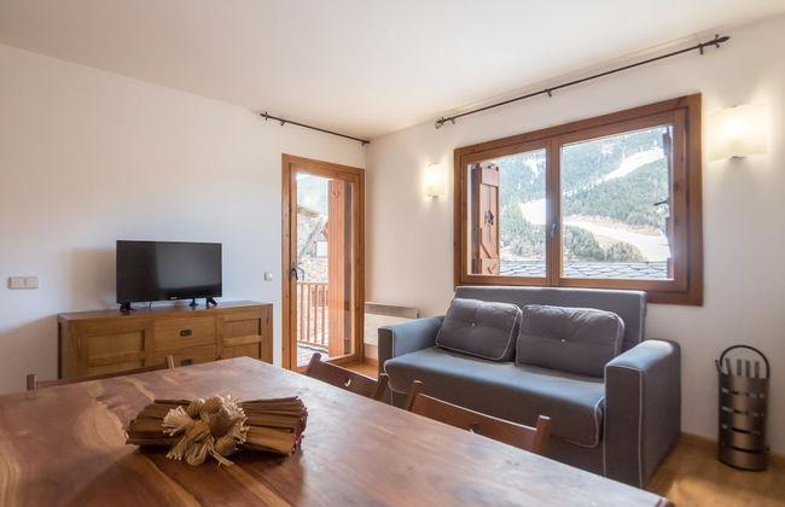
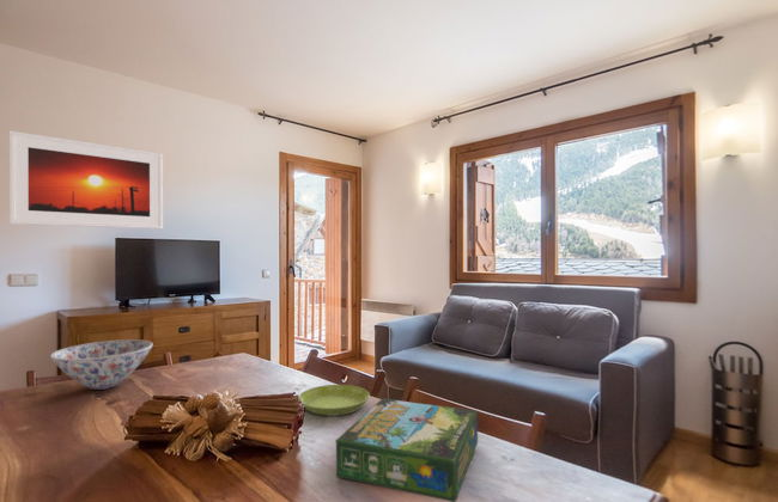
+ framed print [8,129,164,229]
+ board game [334,397,479,502]
+ bowl [49,338,154,391]
+ saucer [298,384,371,417]
